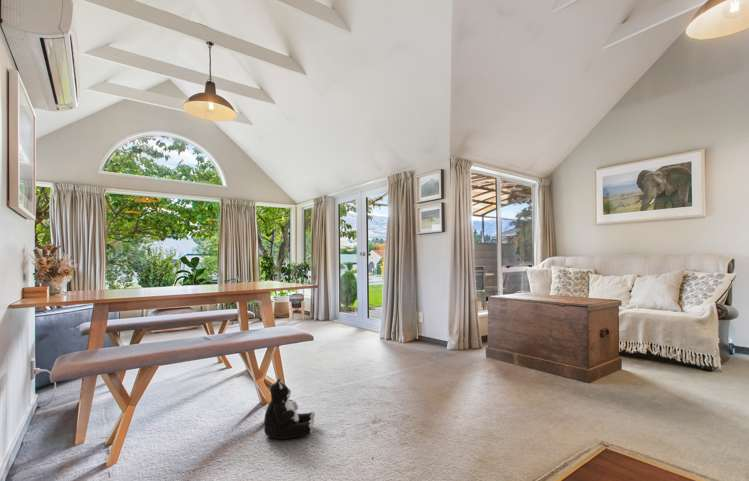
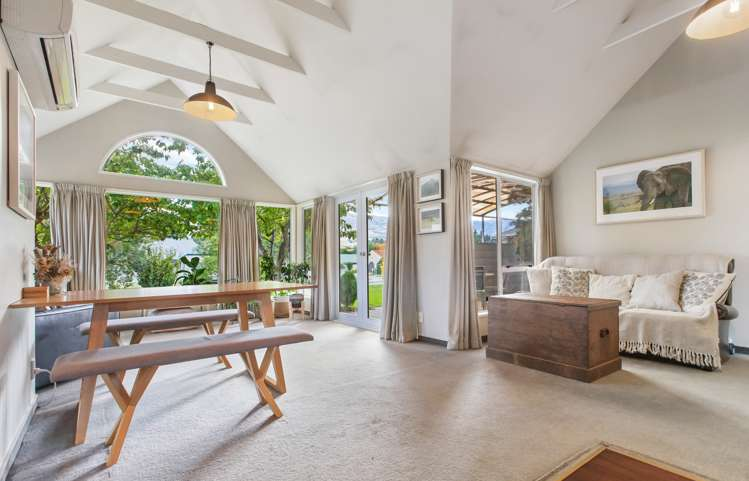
- plush toy [263,378,316,440]
